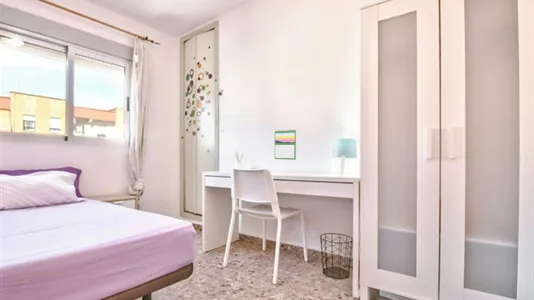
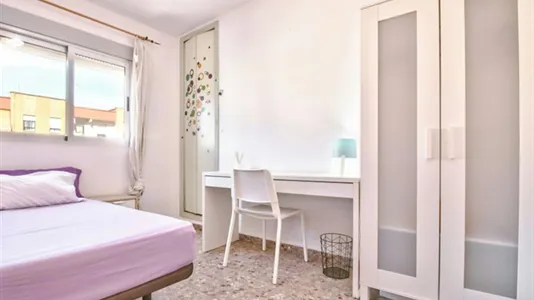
- calendar [274,128,297,161]
